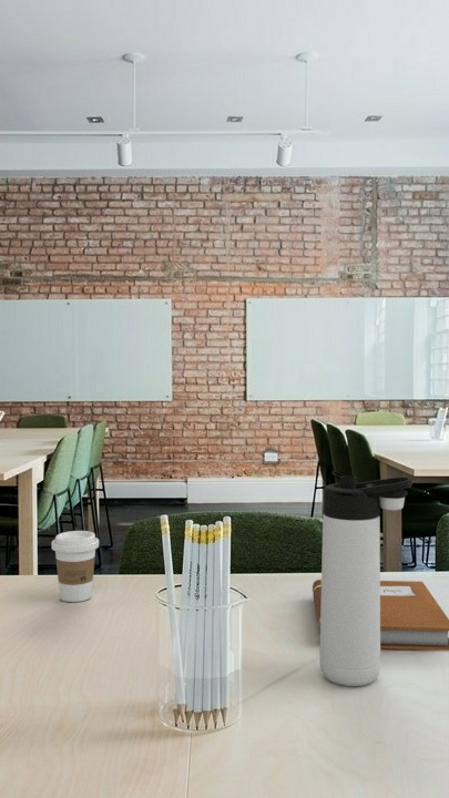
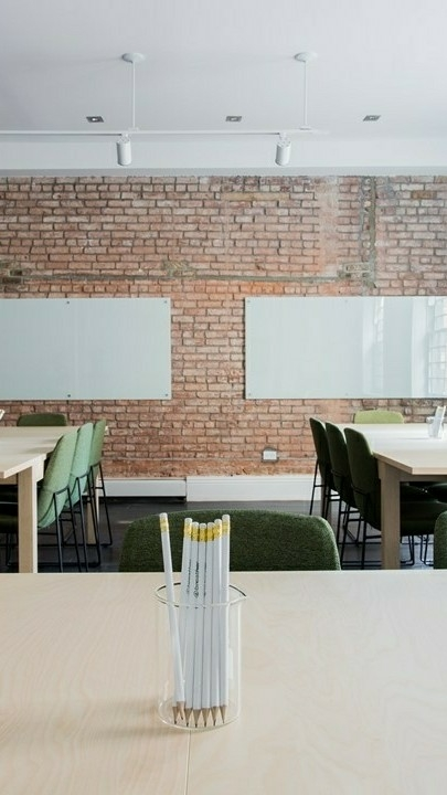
- thermos bottle [318,474,414,687]
- notebook [312,579,449,652]
- coffee cup [51,530,100,603]
